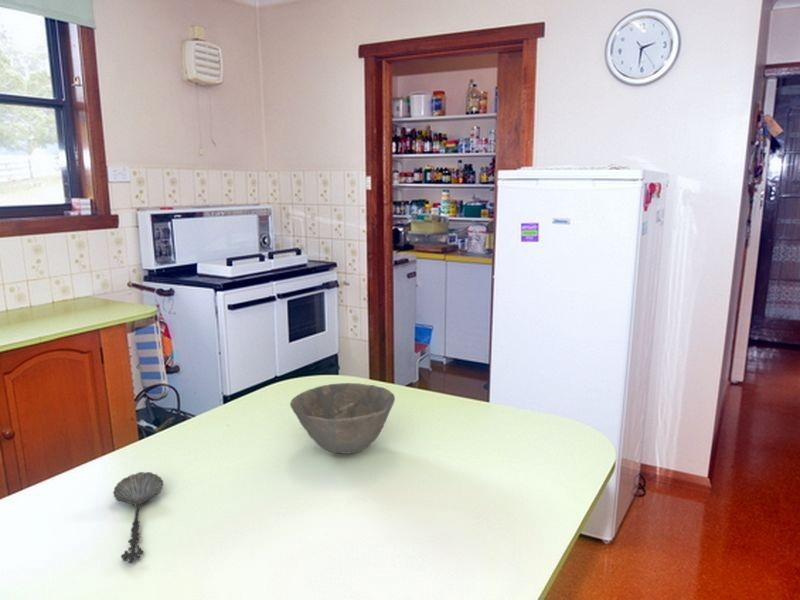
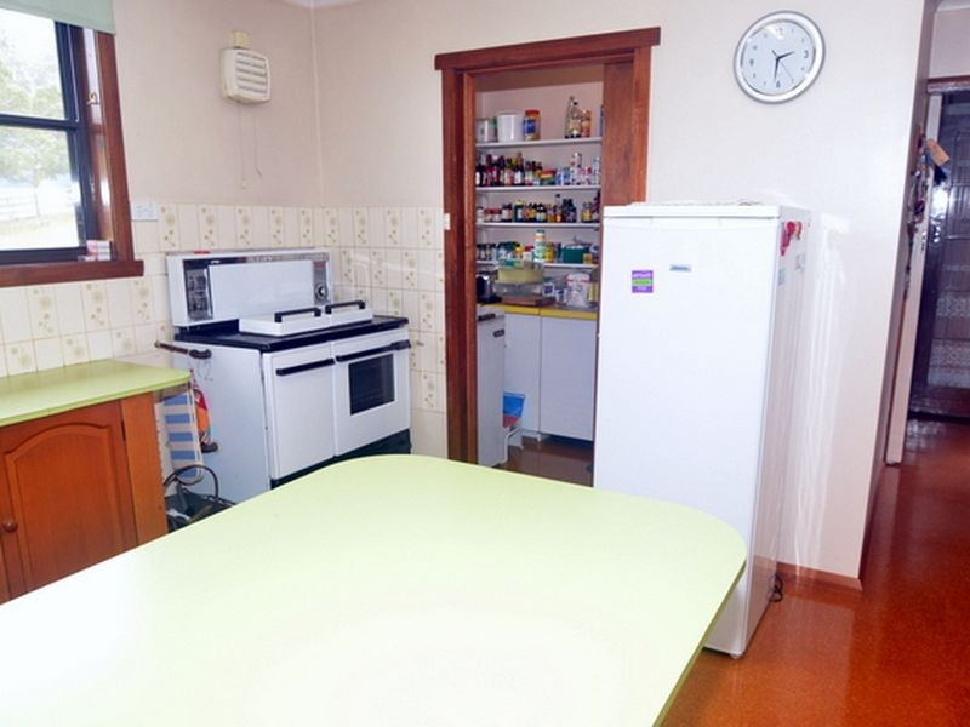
- bowl [289,382,396,455]
- spoon [112,471,165,564]
